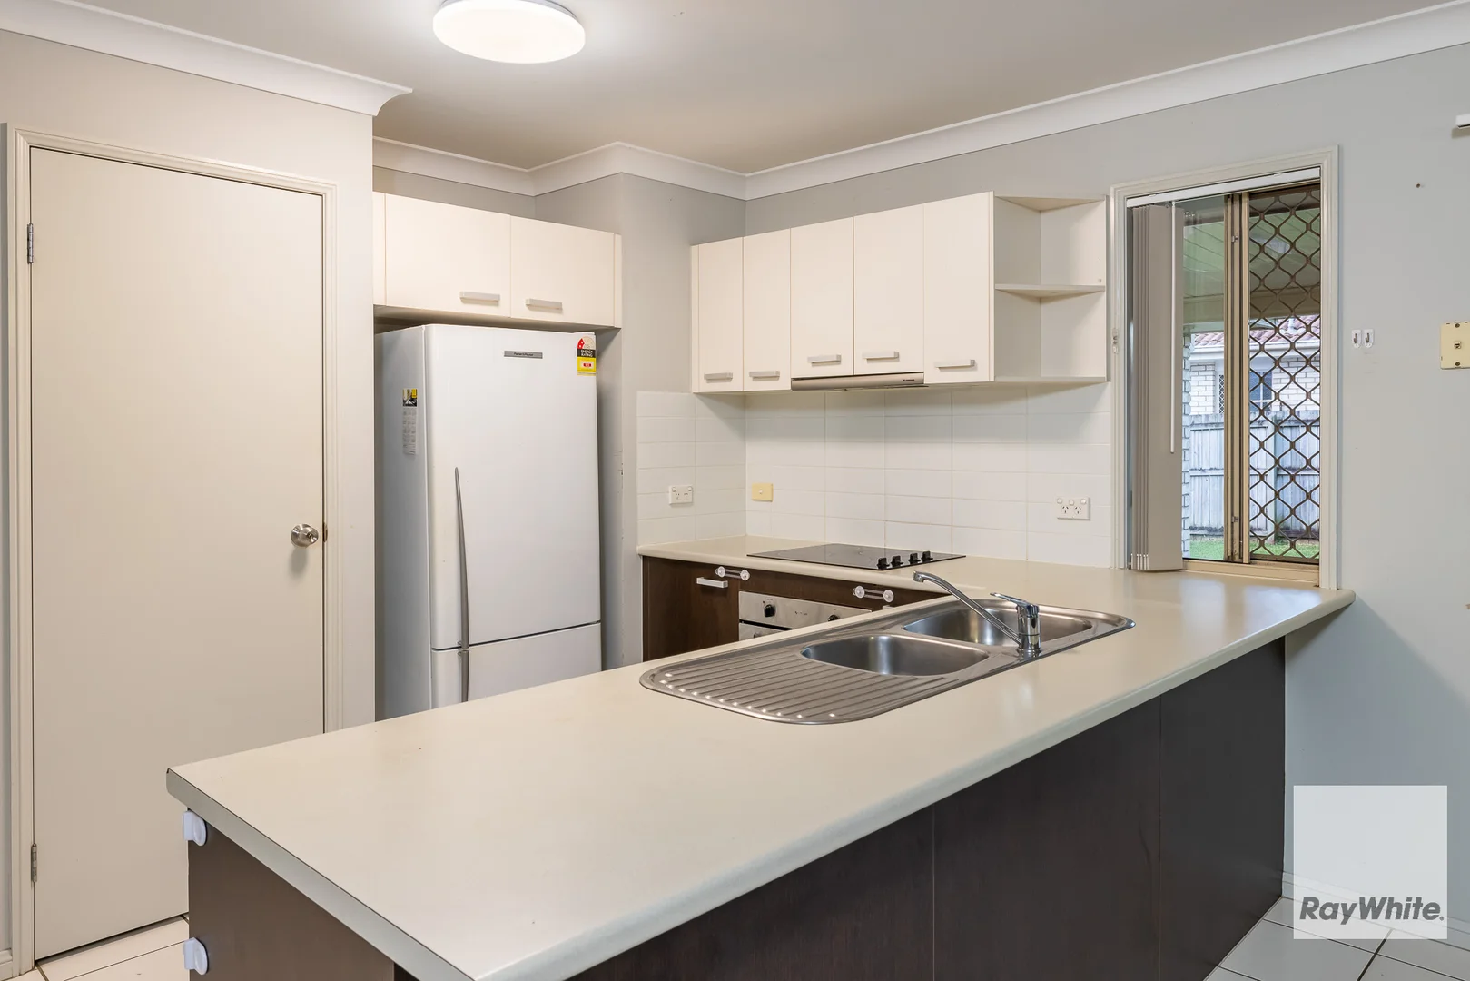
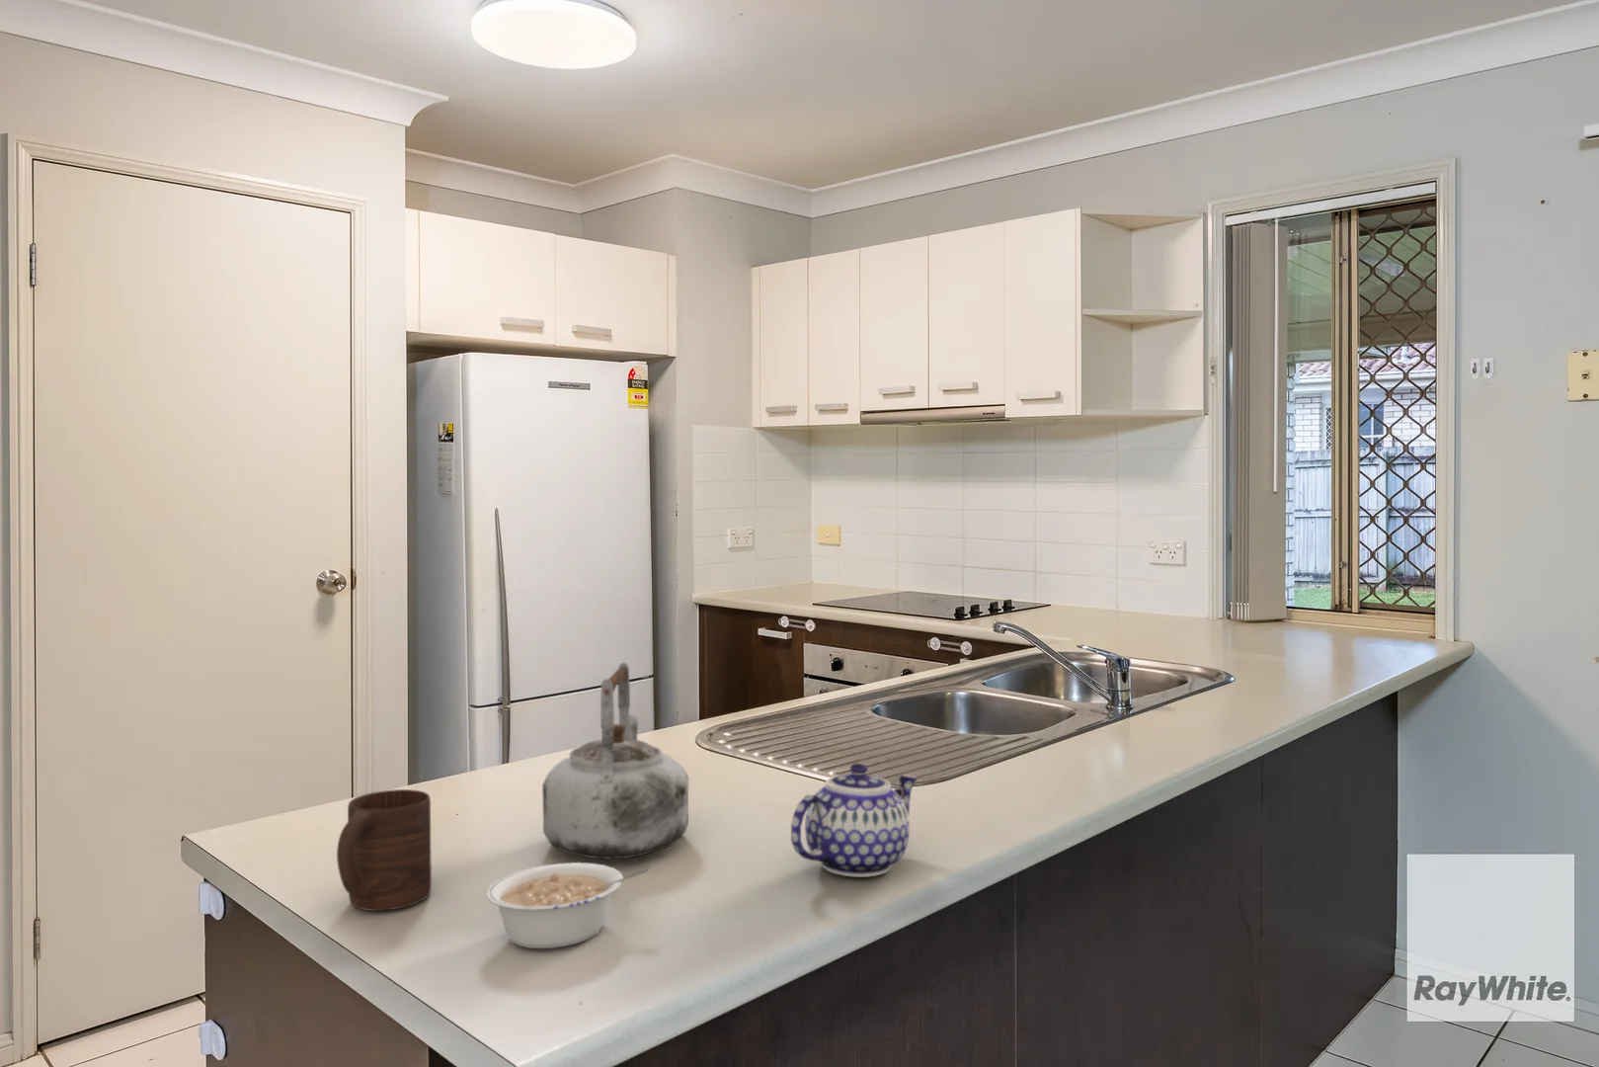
+ legume [485,861,651,949]
+ cup [336,788,432,912]
+ teapot [791,762,918,879]
+ kettle [542,662,689,860]
